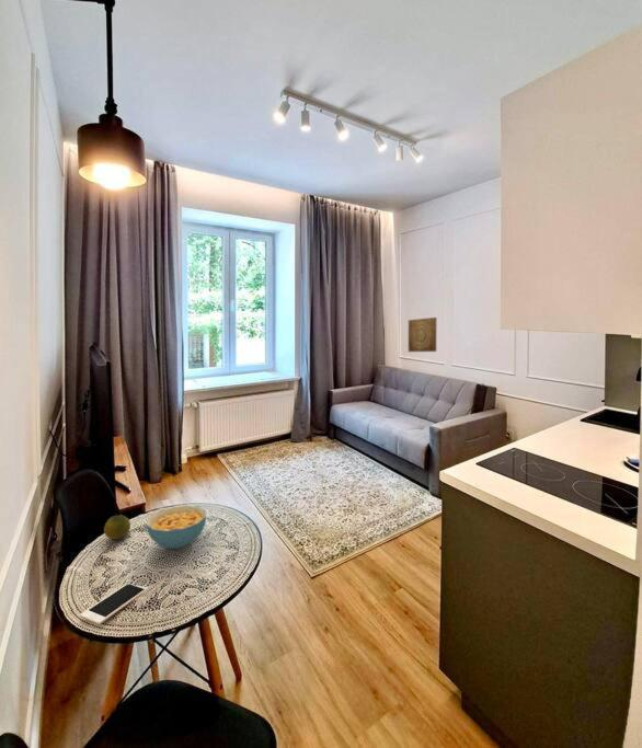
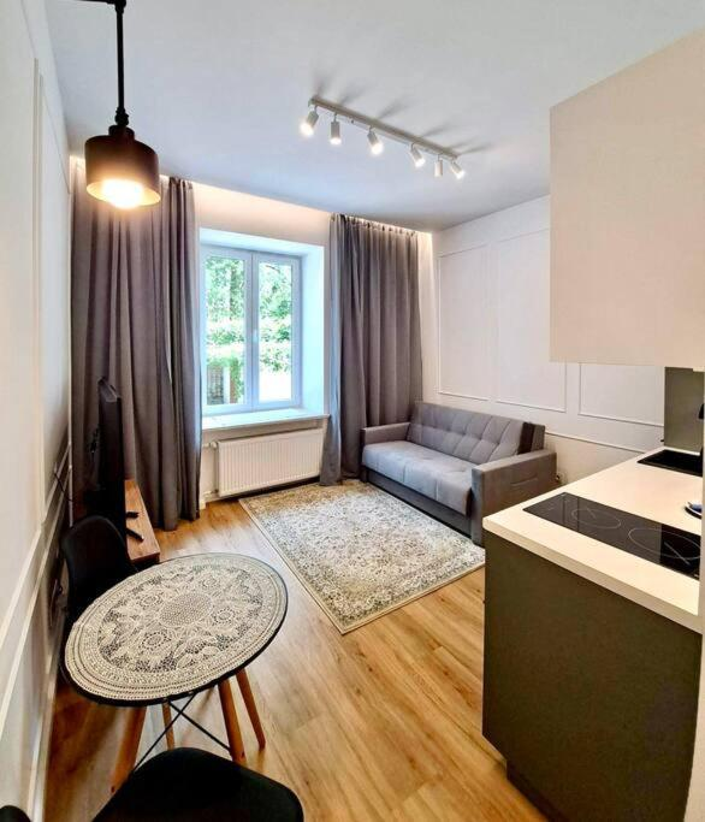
- wall art [408,317,437,353]
- cereal bowl [145,505,207,550]
- fruit [103,514,131,541]
- cell phone [79,584,149,625]
